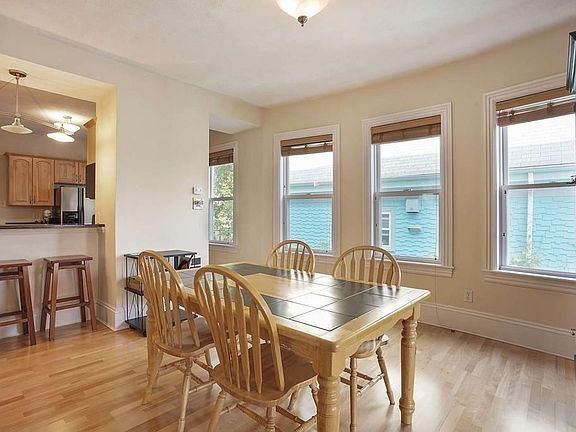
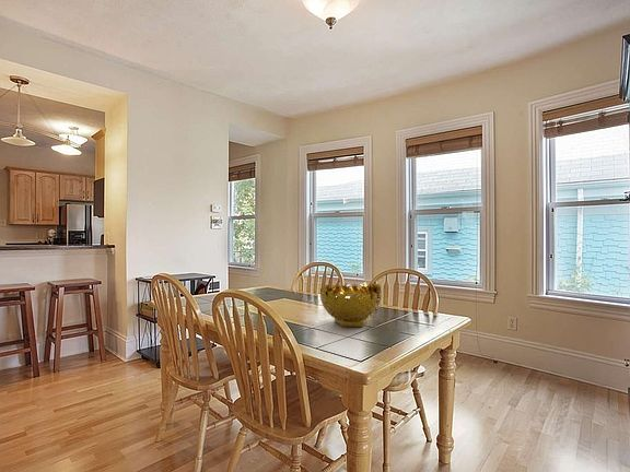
+ decorative bowl [319,281,383,328]
